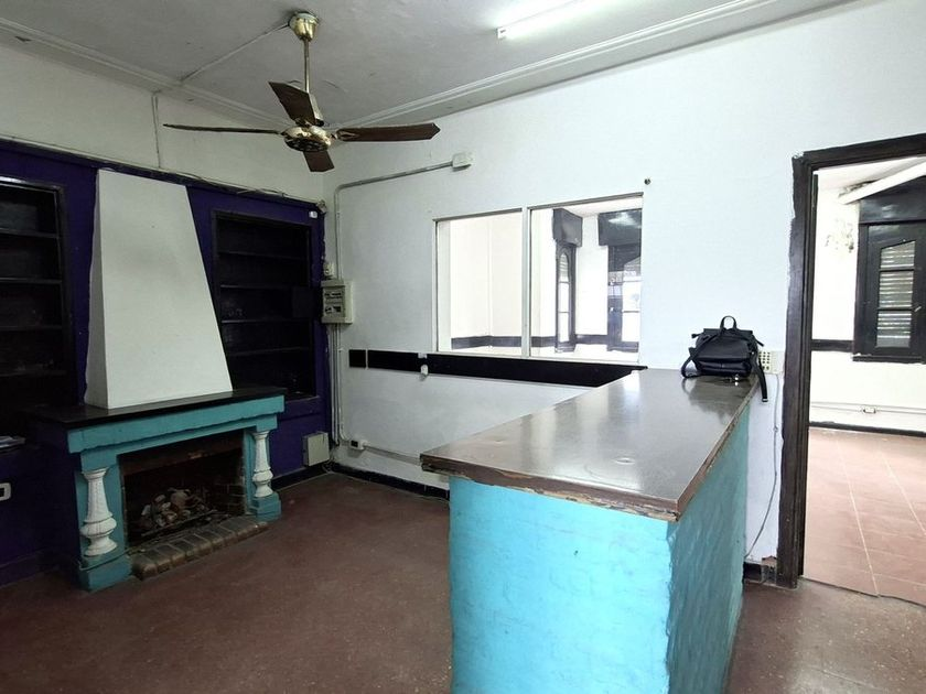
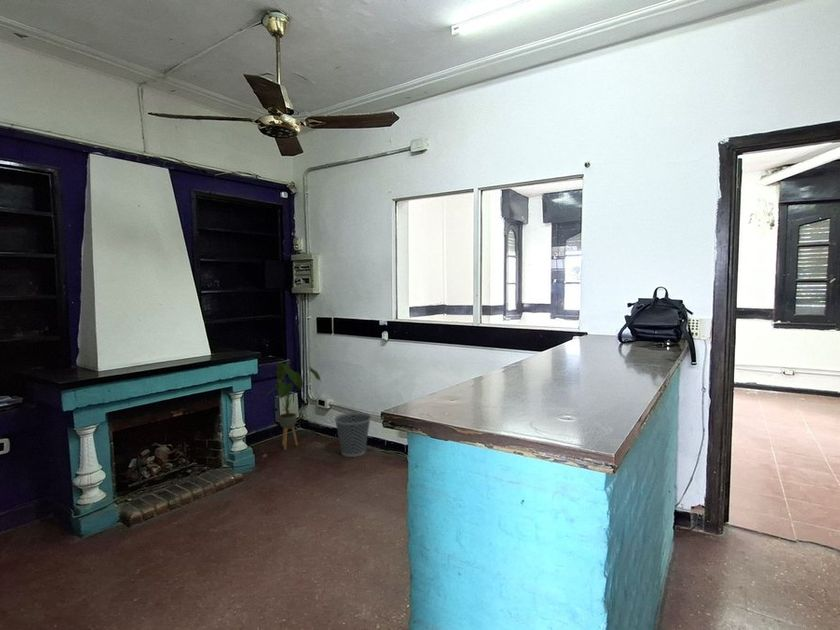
+ wastebasket [334,412,372,458]
+ house plant [265,360,322,451]
